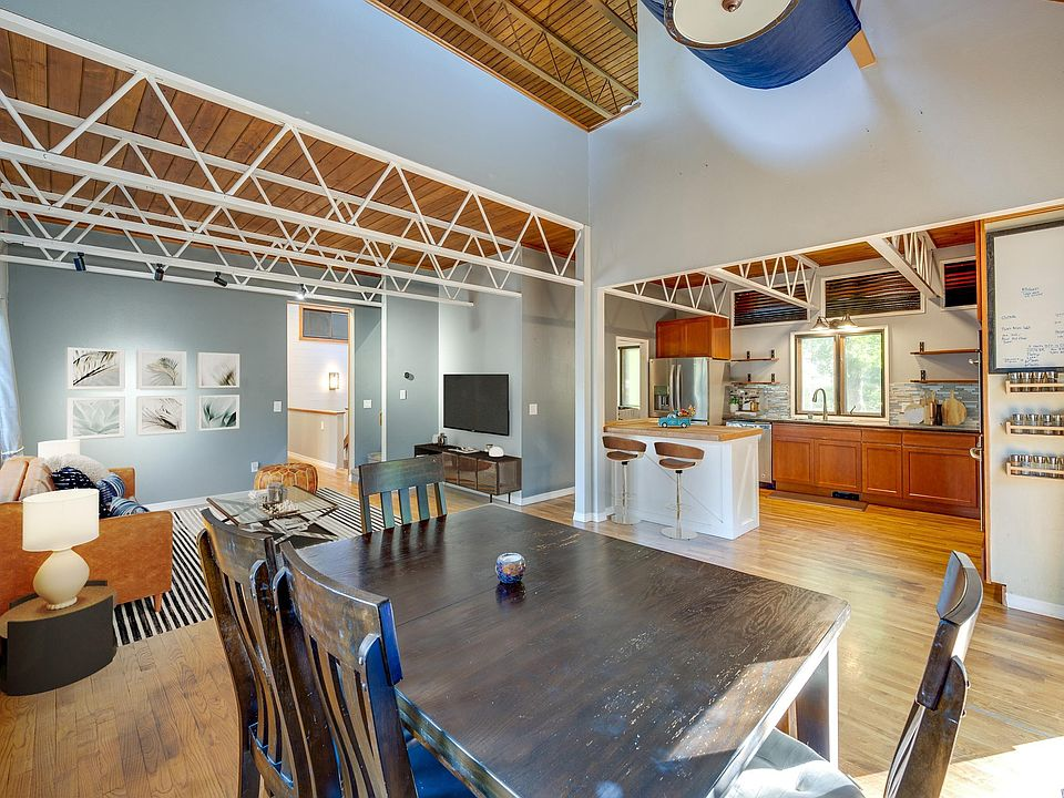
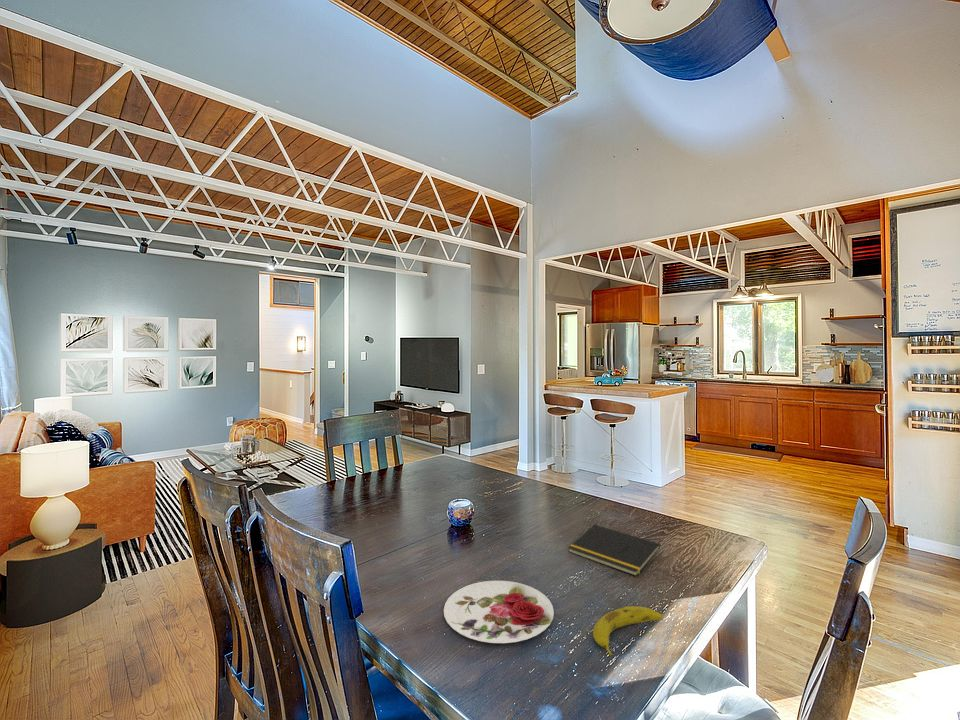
+ plate [443,580,555,644]
+ fruit [592,605,664,657]
+ notepad [567,523,661,577]
